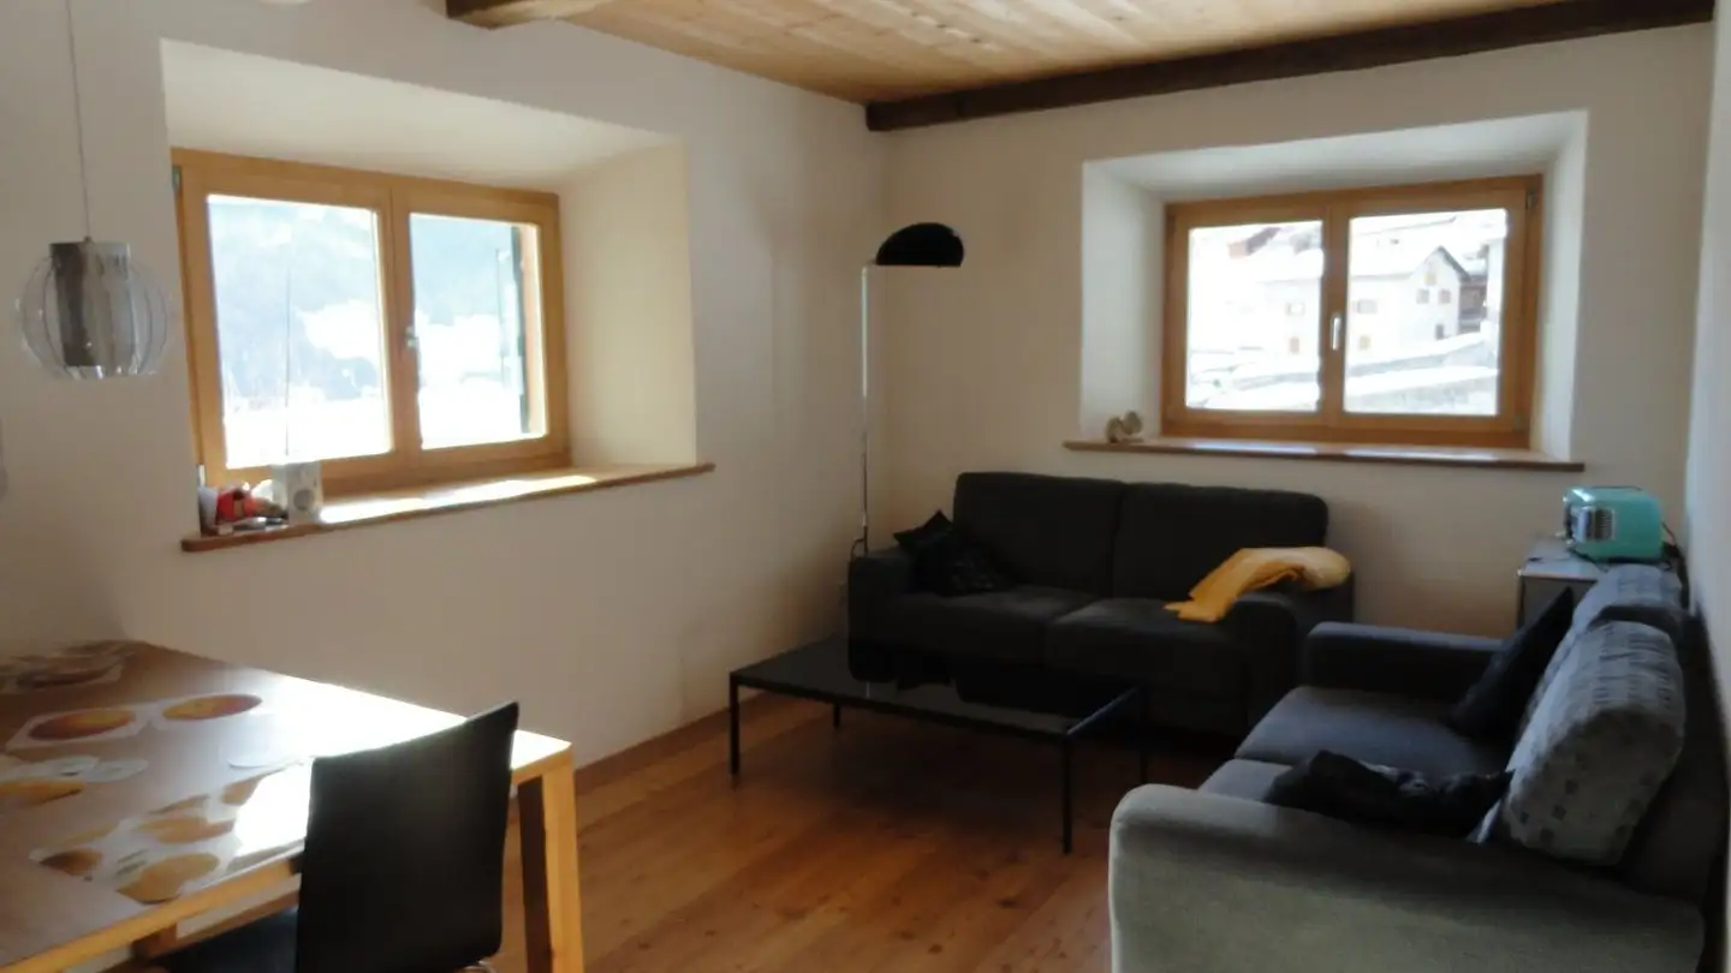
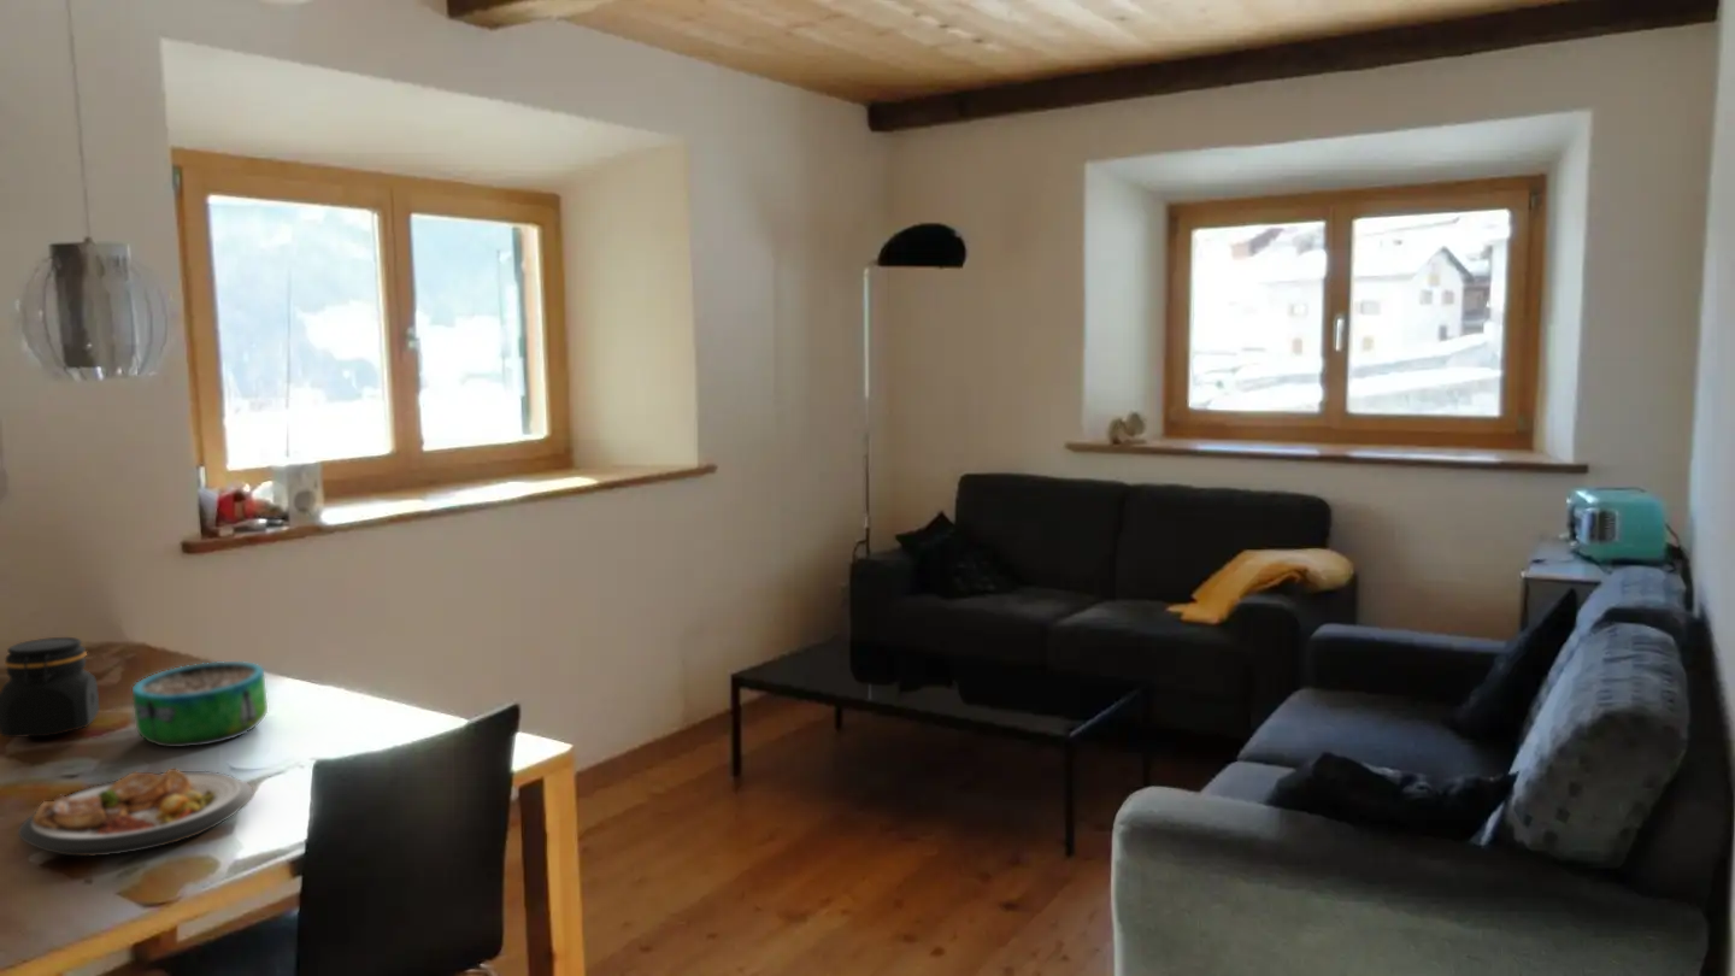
+ jar [0,636,101,739]
+ plate [17,768,254,857]
+ decorative bowl [131,660,269,748]
